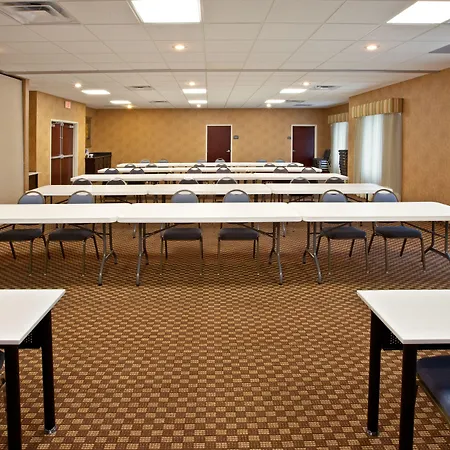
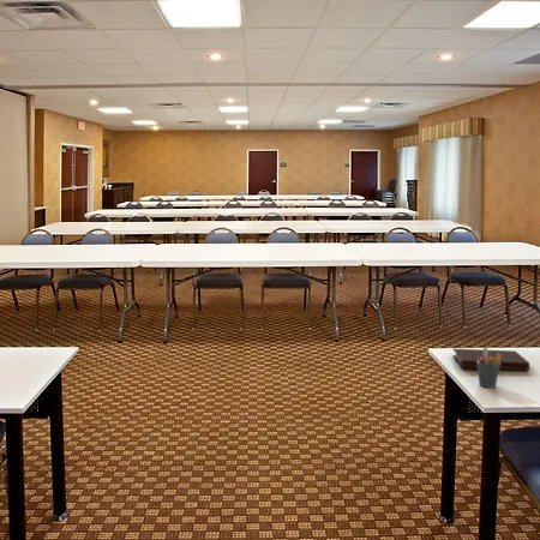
+ pen holder [476,347,502,389]
+ notebook [451,348,530,371]
